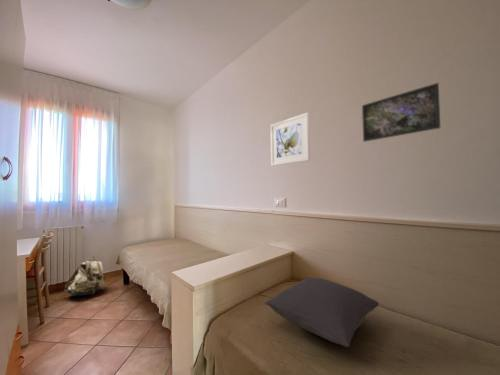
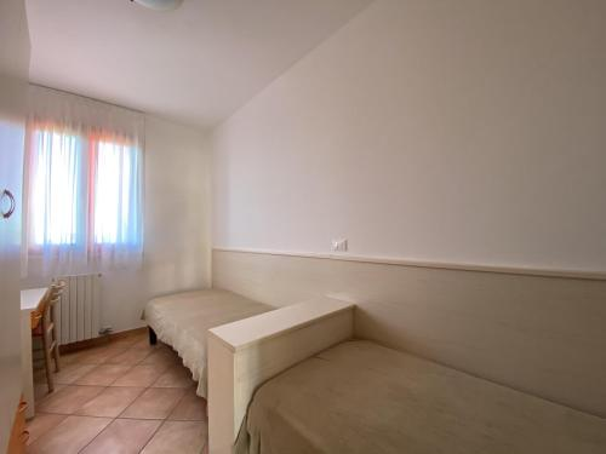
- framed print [361,82,442,143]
- pillow [263,276,380,348]
- backpack [63,256,105,297]
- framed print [269,111,311,167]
